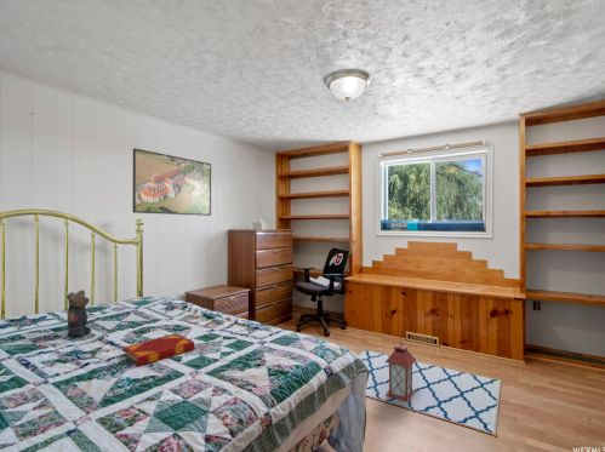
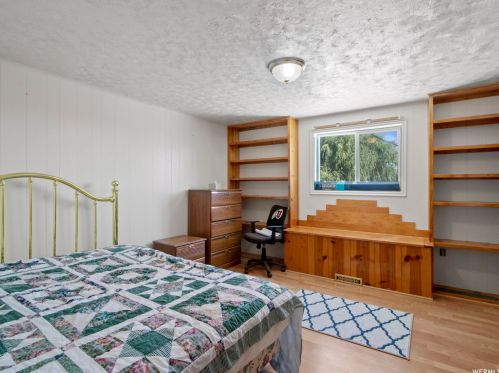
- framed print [132,147,212,217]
- hardback book [121,333,195,367]
- lantern [384,333,417,402]
- teddy bear [65,288,92,337]
